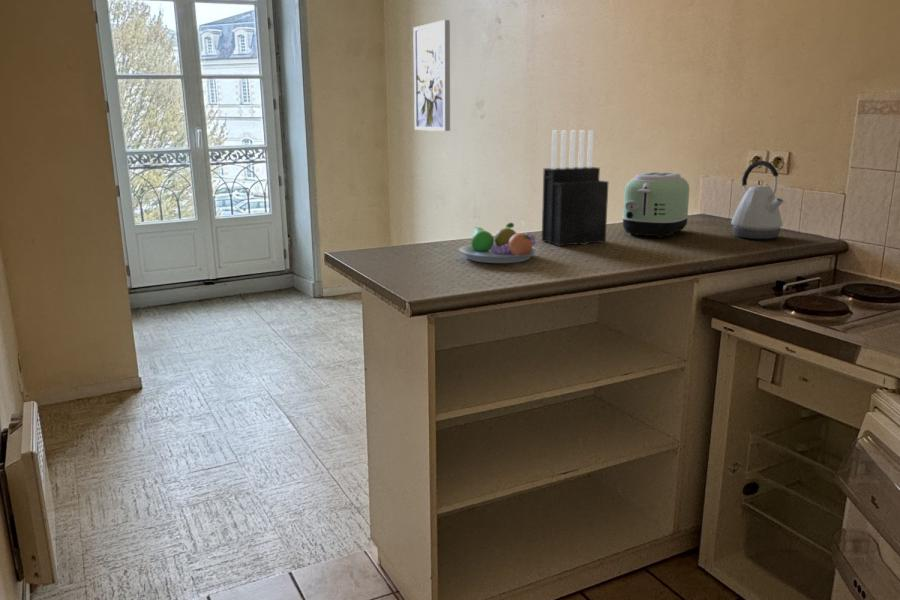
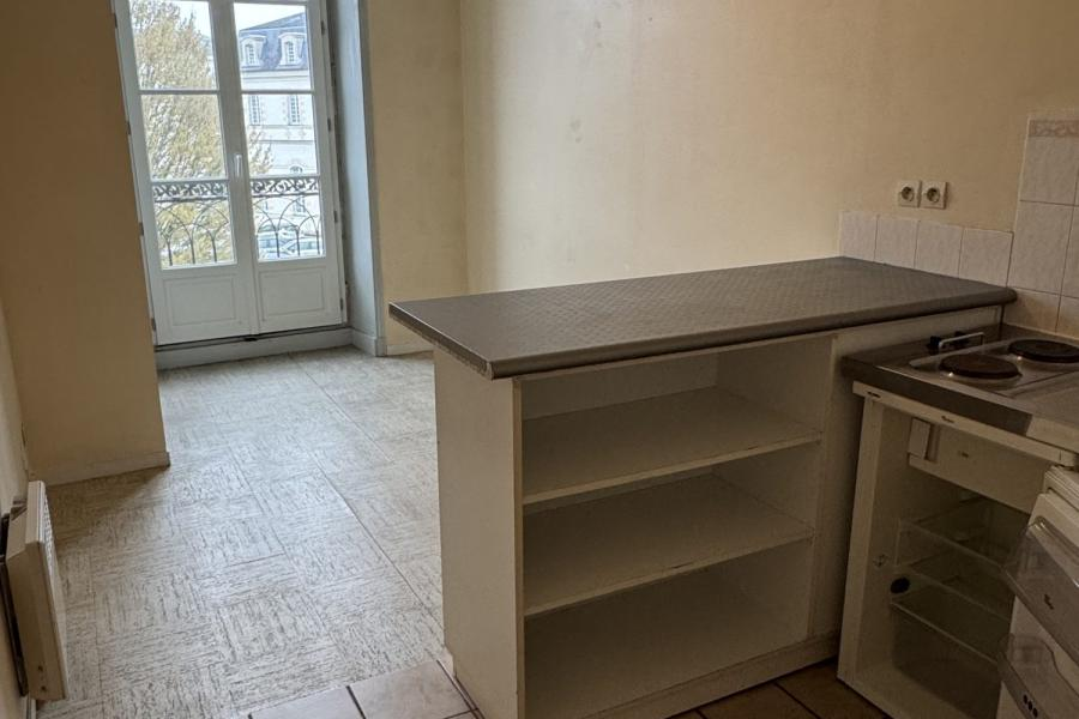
- toaster [621,171,690,239]
- kettle [730,160,785,240]
- fruit bowl [458,222,539,264]
- knife block [541,129,609,247]
- wall art [412,19,451,132]
